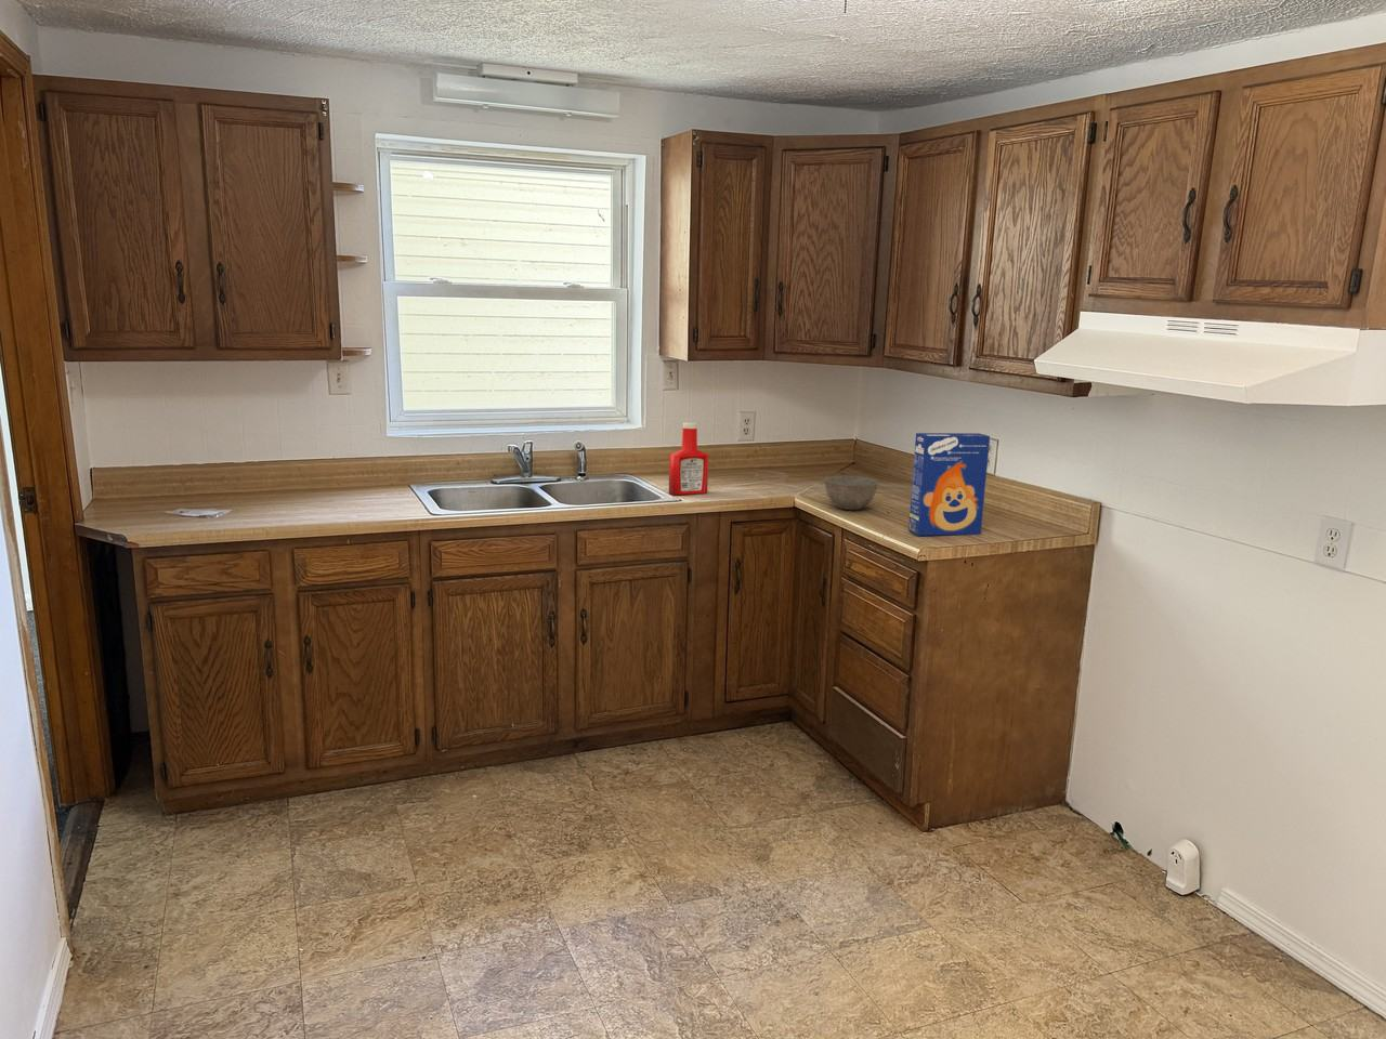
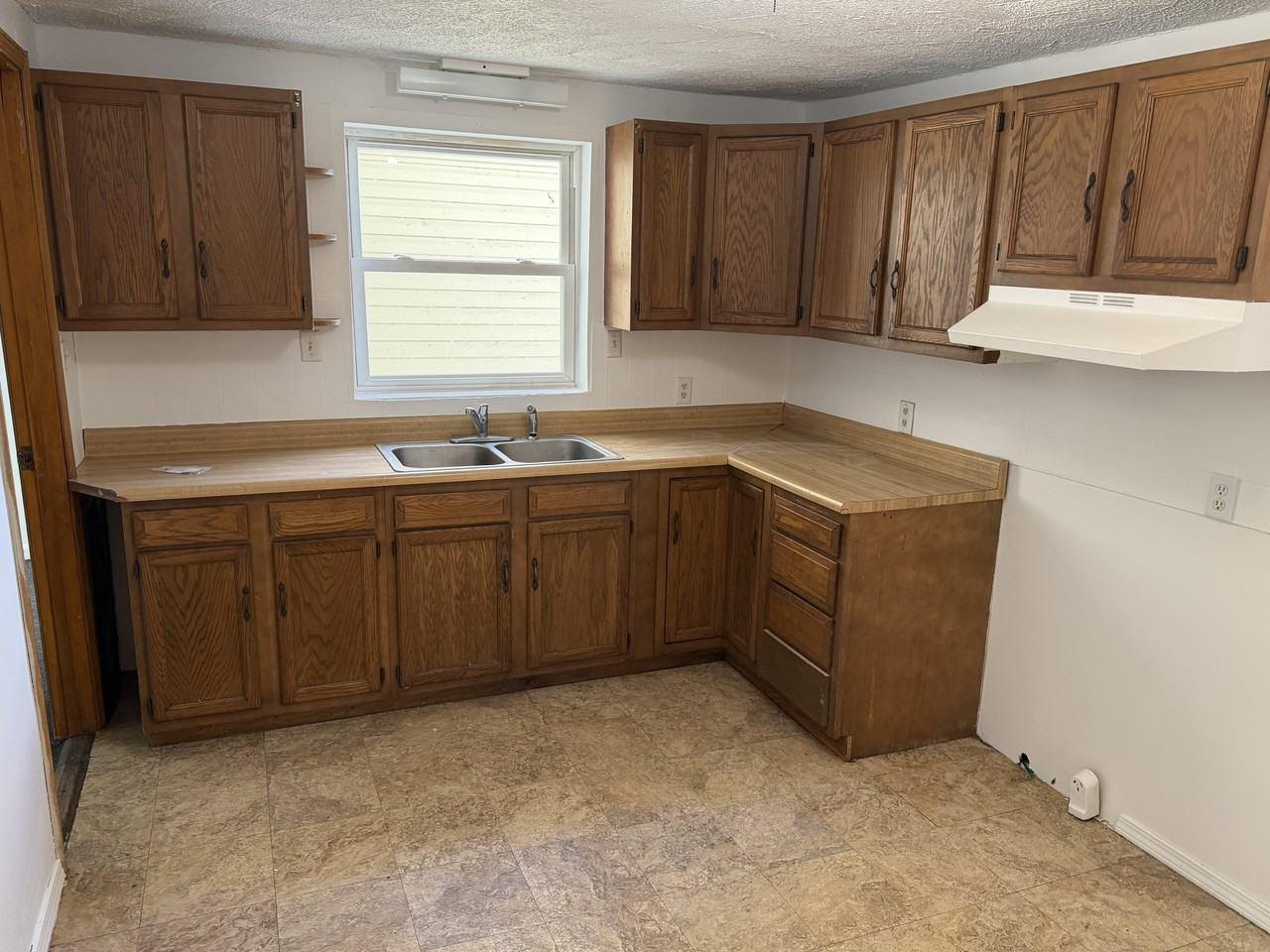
- bowl [823,475,880,511]
- cereal box [907,432,991,537]
- soap bottle [668,421,709,495]
